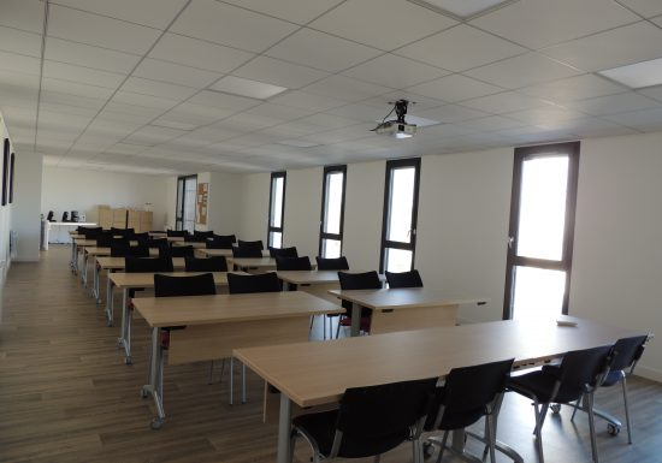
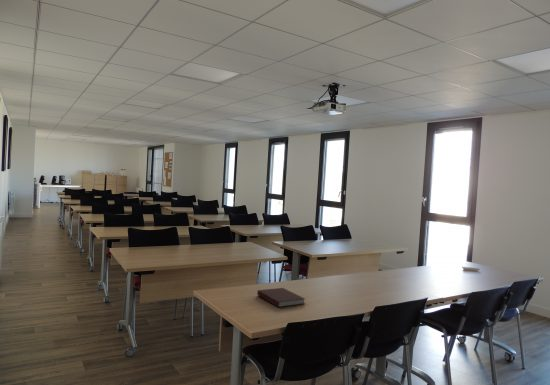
+ notebook [256,287,306,308]
